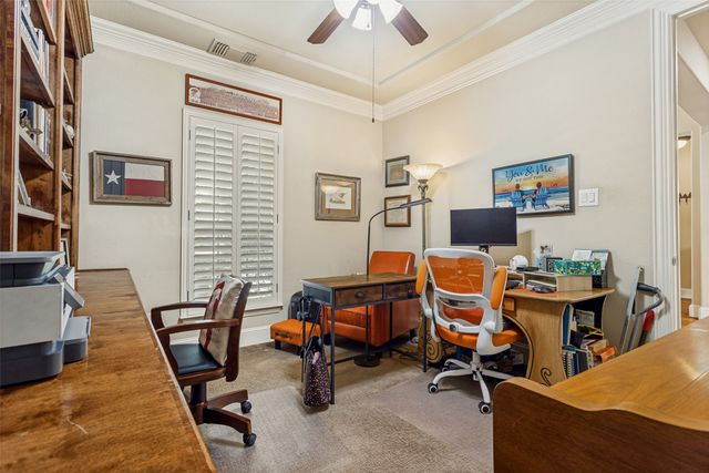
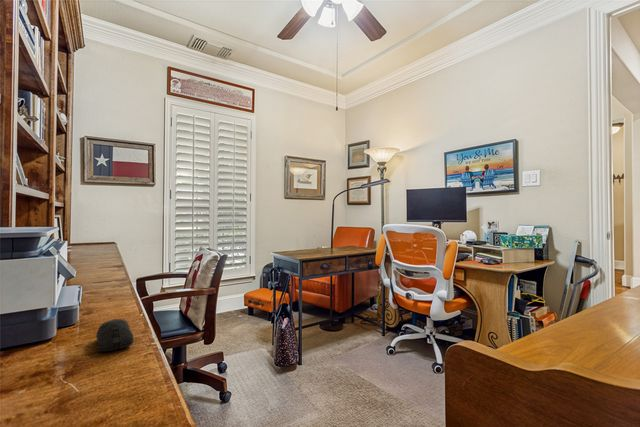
+ computer mouse [95,318,135,353]
